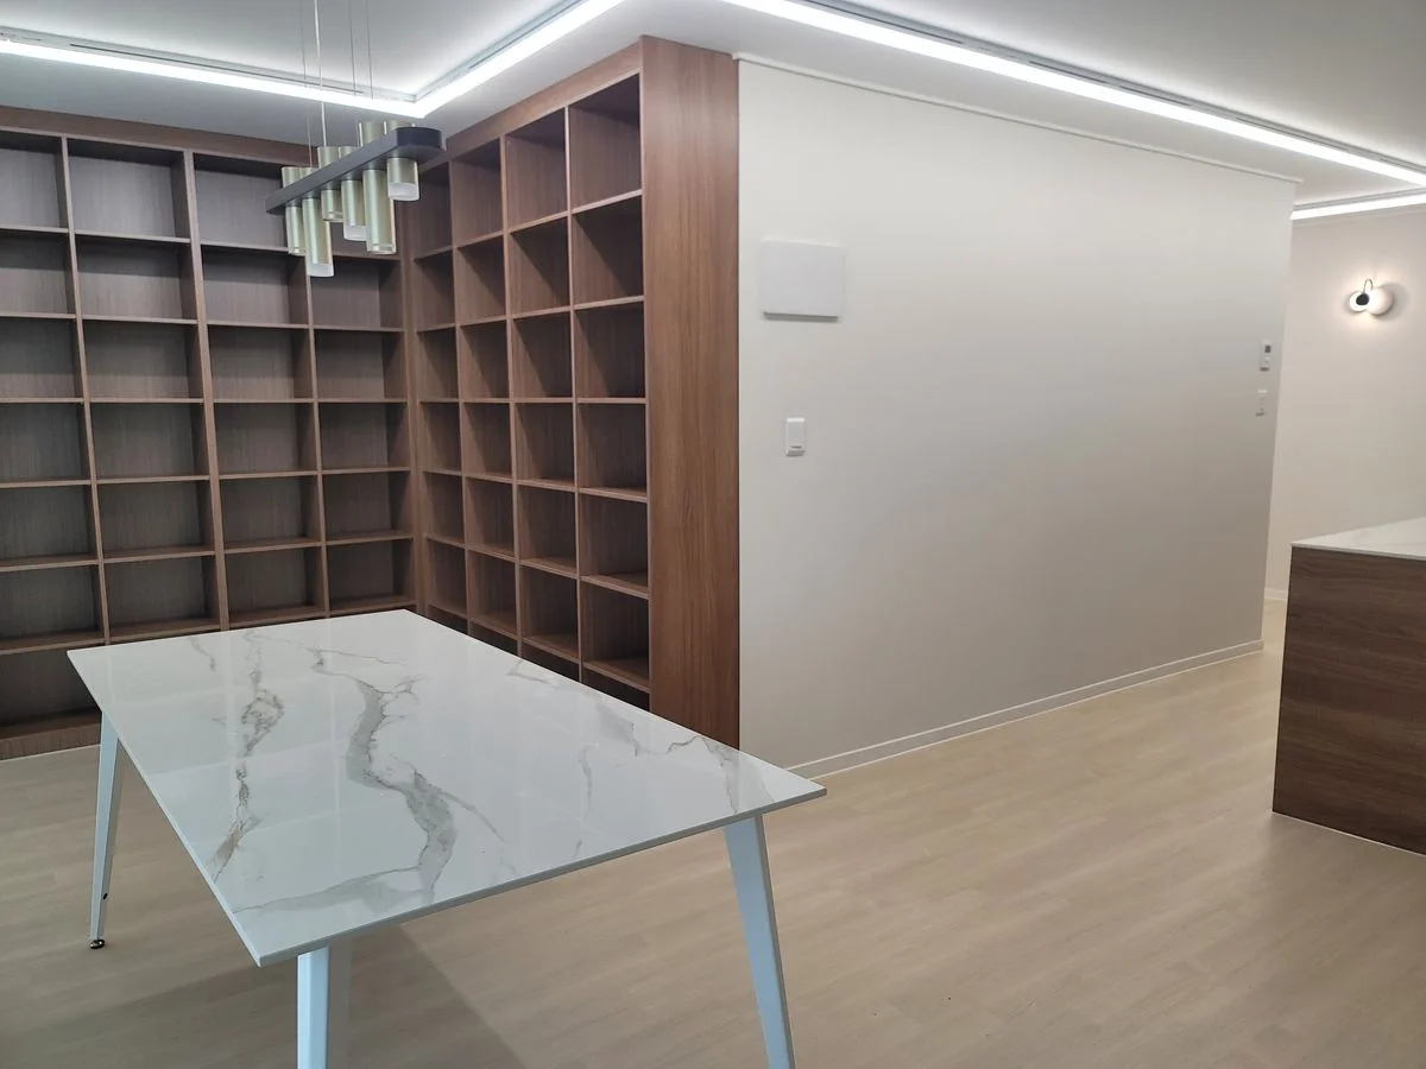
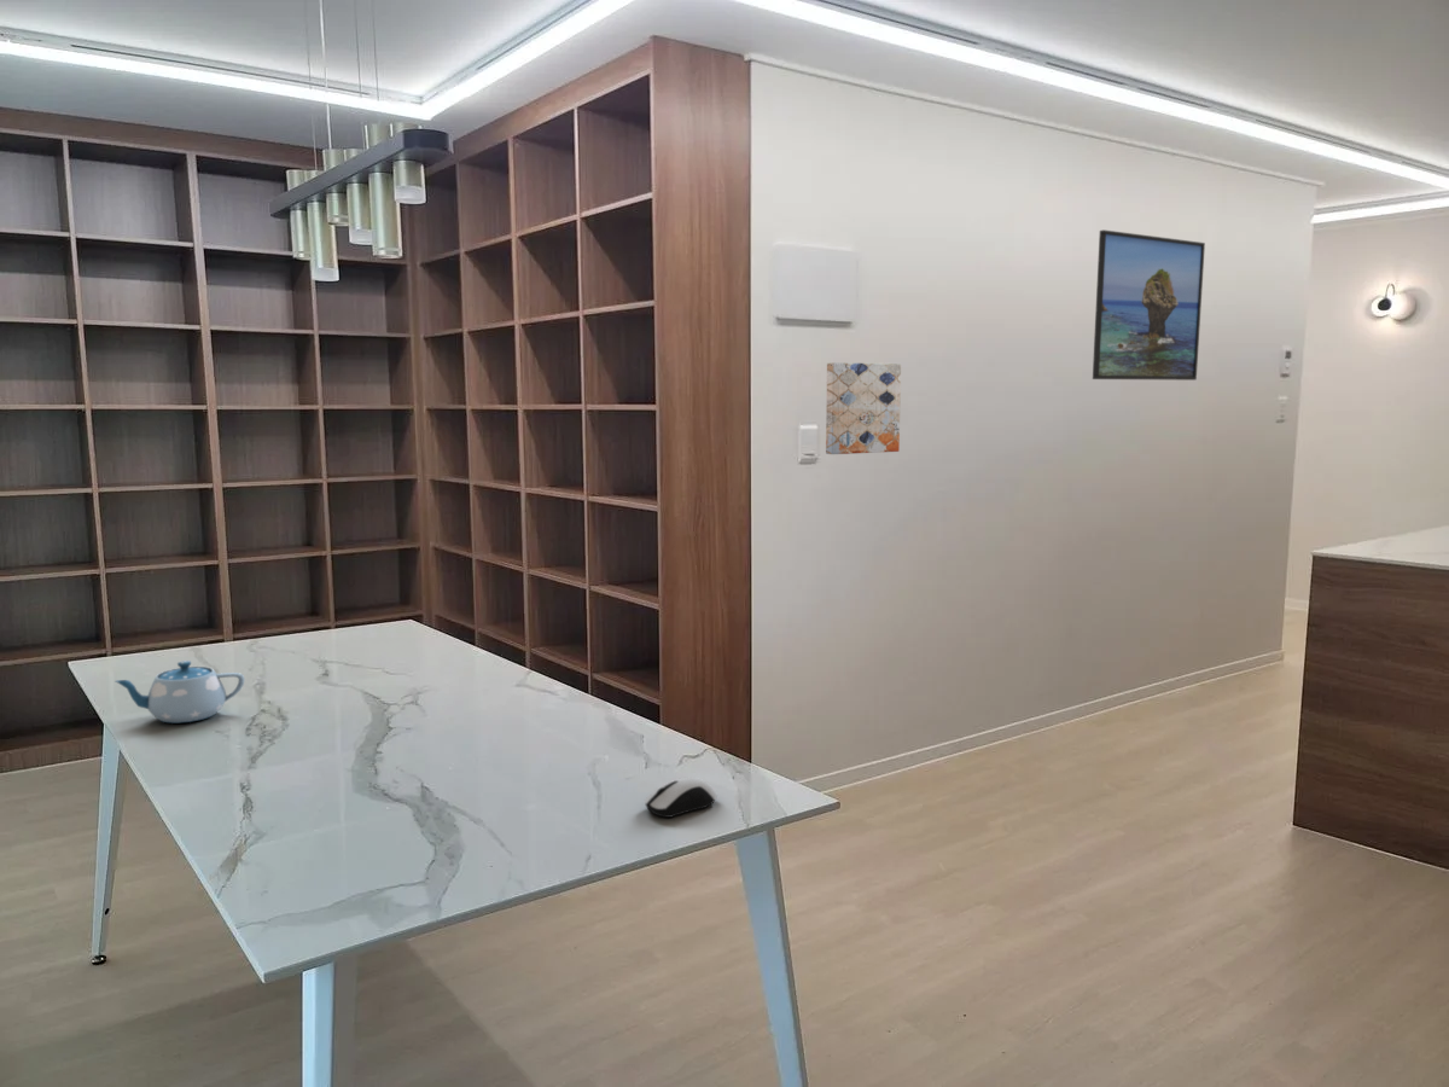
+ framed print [1092,228,1206,382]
+ wall art [825,361,902,455]
+ computer mouse [644,777,718,819]
+ chinaware [114,659,246,725]
